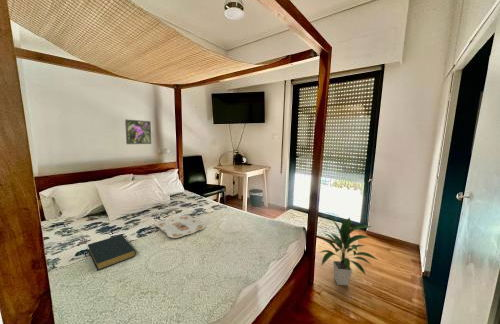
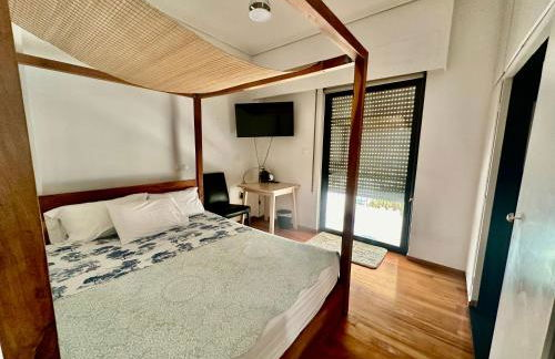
- hardback book [87,234,137,271]
- indoor plant [317,216,379,286]
- serving tray [154,214,206,239]
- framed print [124,119,152,145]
